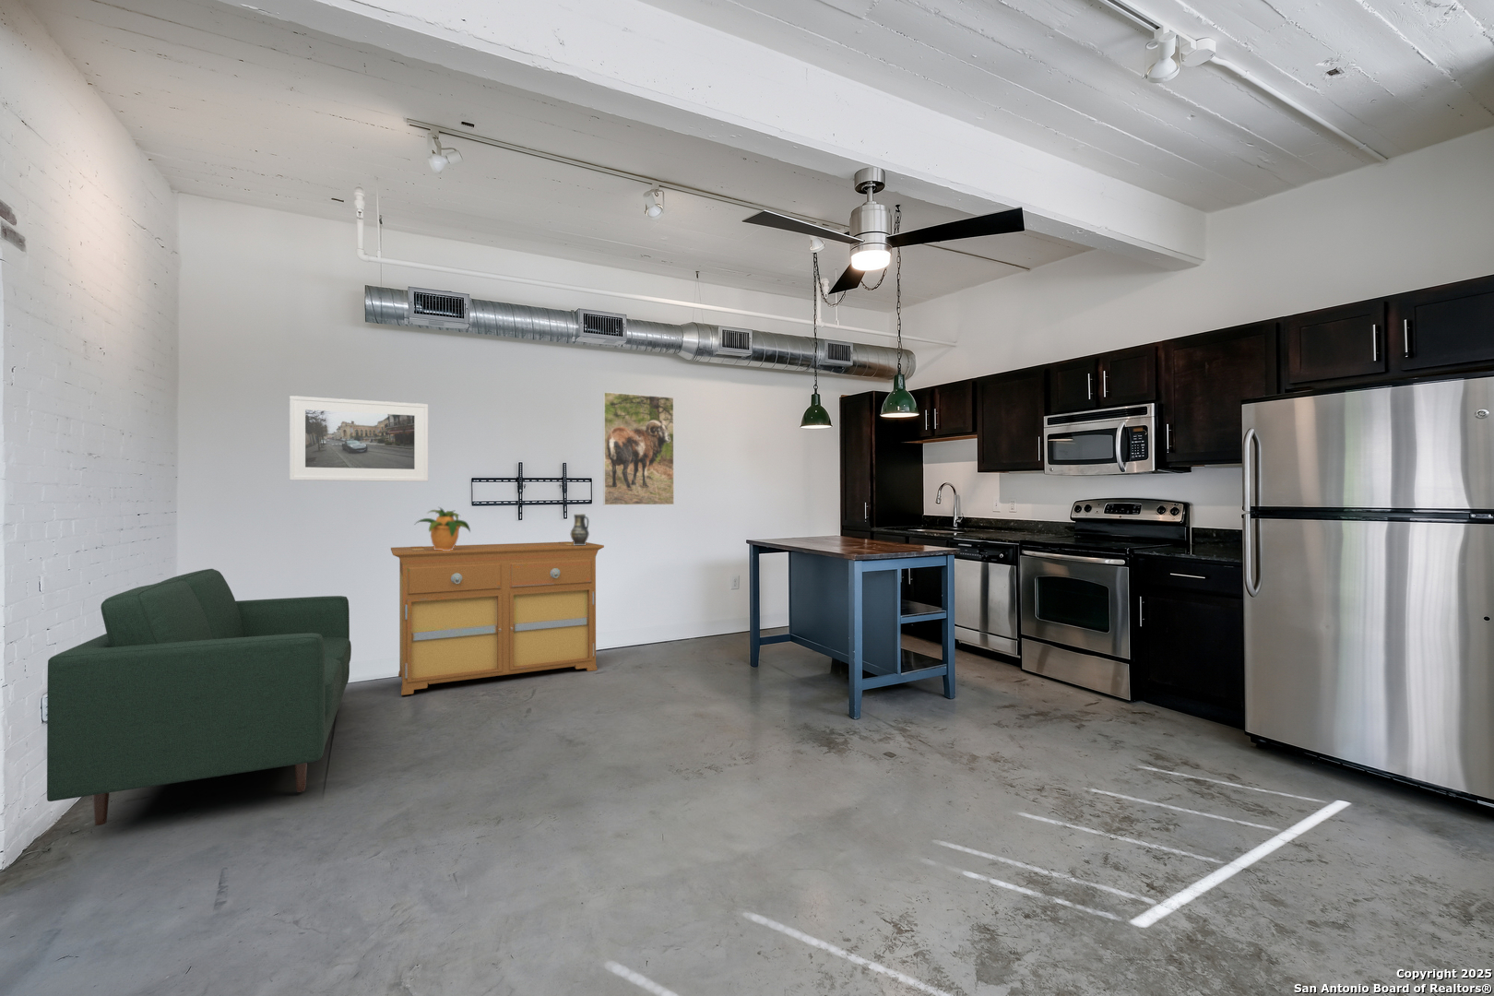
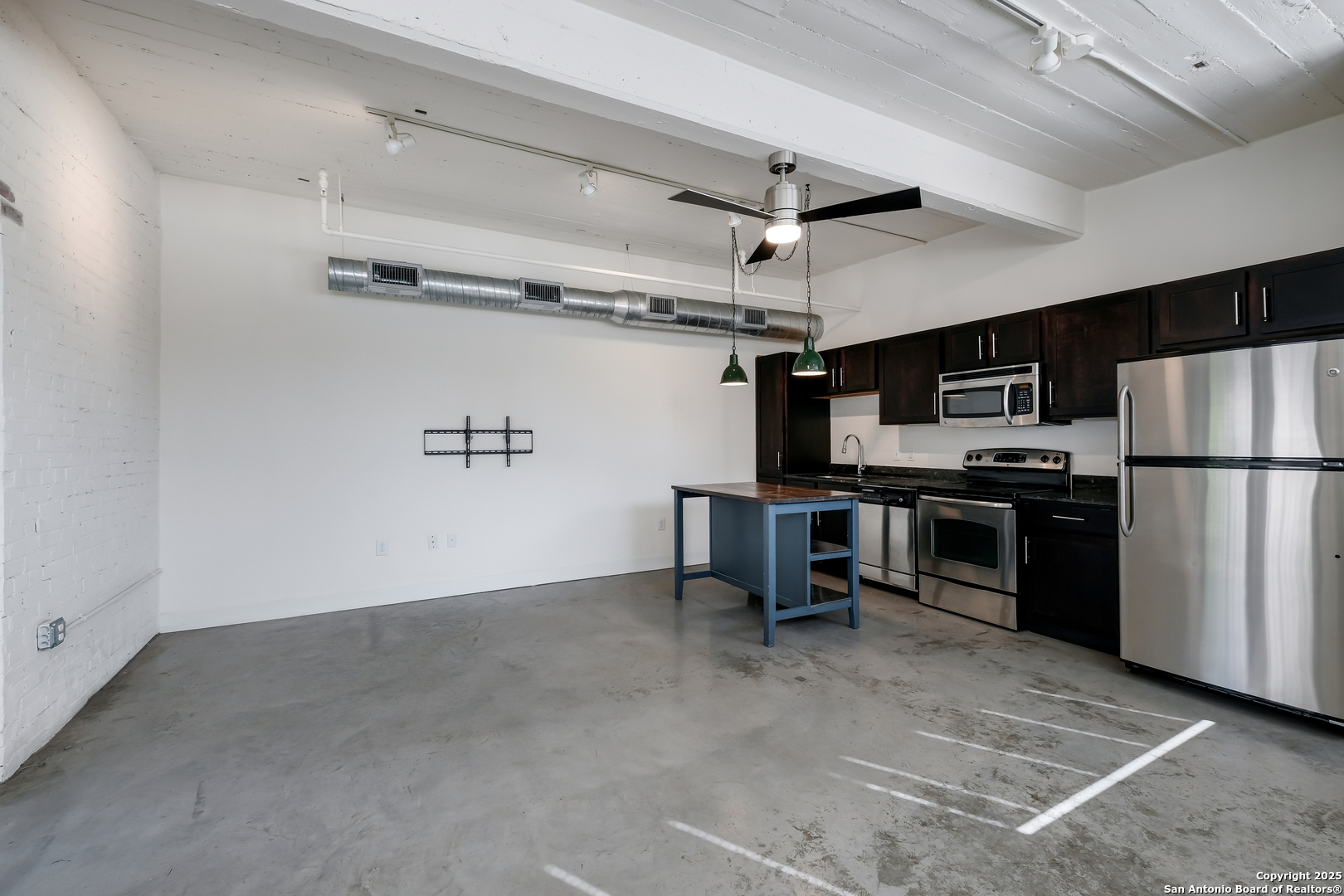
- potted plant [415,506,471,550]
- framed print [602,391,675,506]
- sofa [46,568,352,826]
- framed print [289,395,429,482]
- vase [570,512,590,545]
- sideboard [390,540,605,696]
